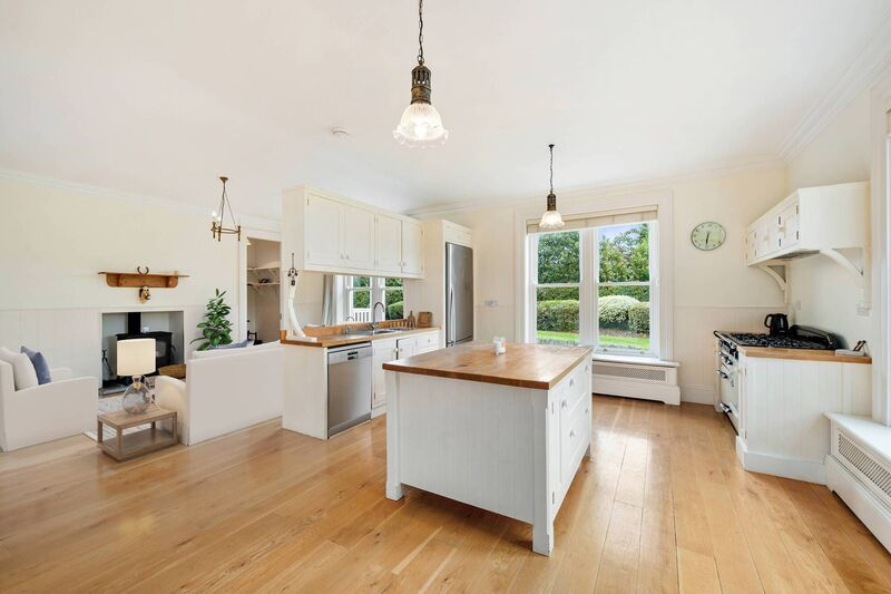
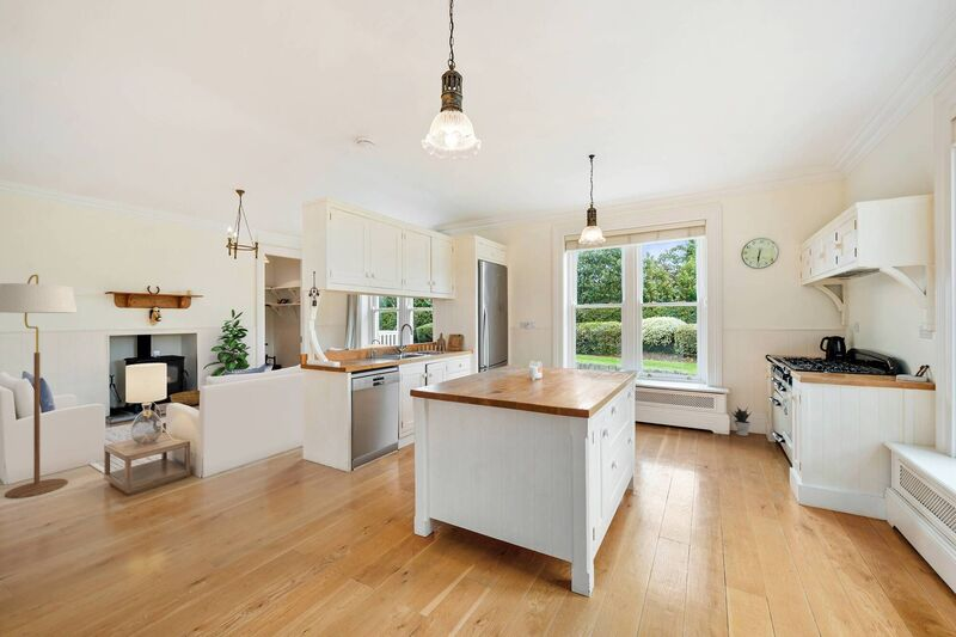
+ floor lamp [0,274,79,500]
+ potted plant [730,405,753,437]
